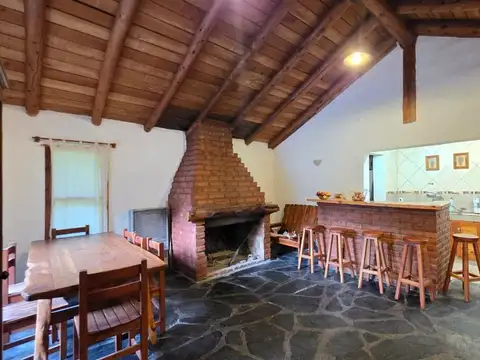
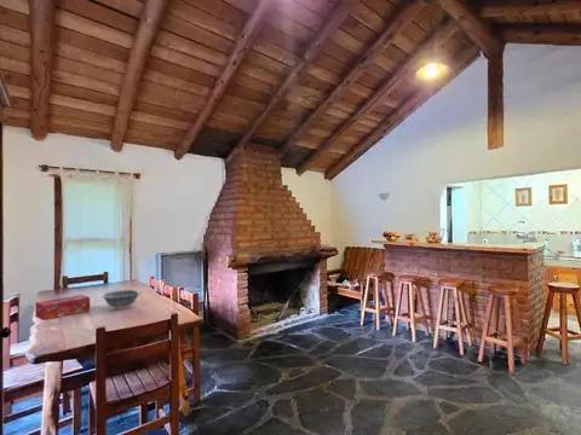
+ tissue box [34,294,91,321]
+ decorative bowl [99,289,143,311]
